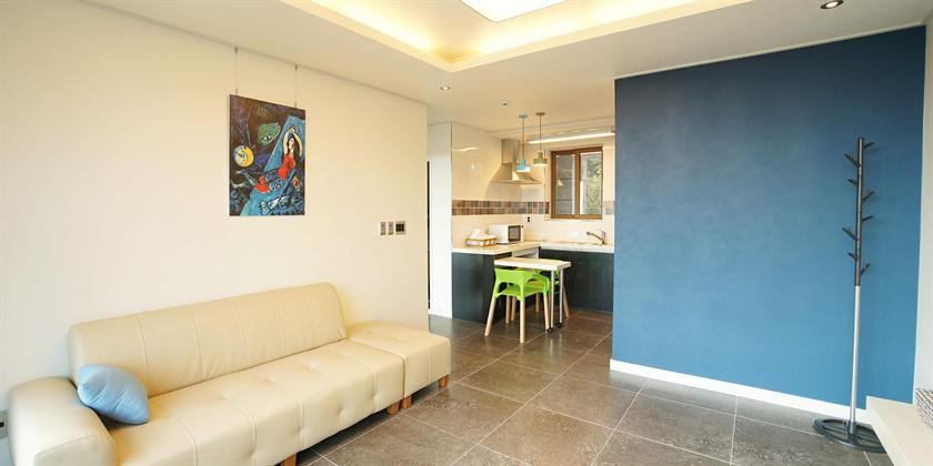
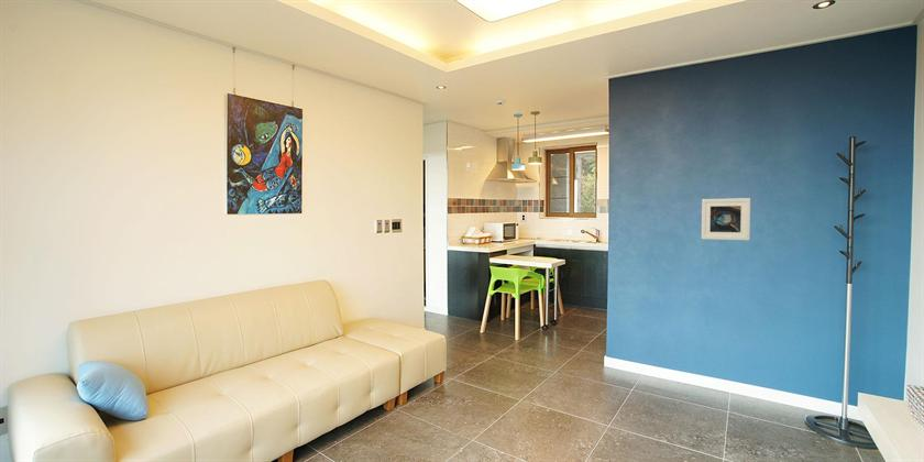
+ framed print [701,197,751,241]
